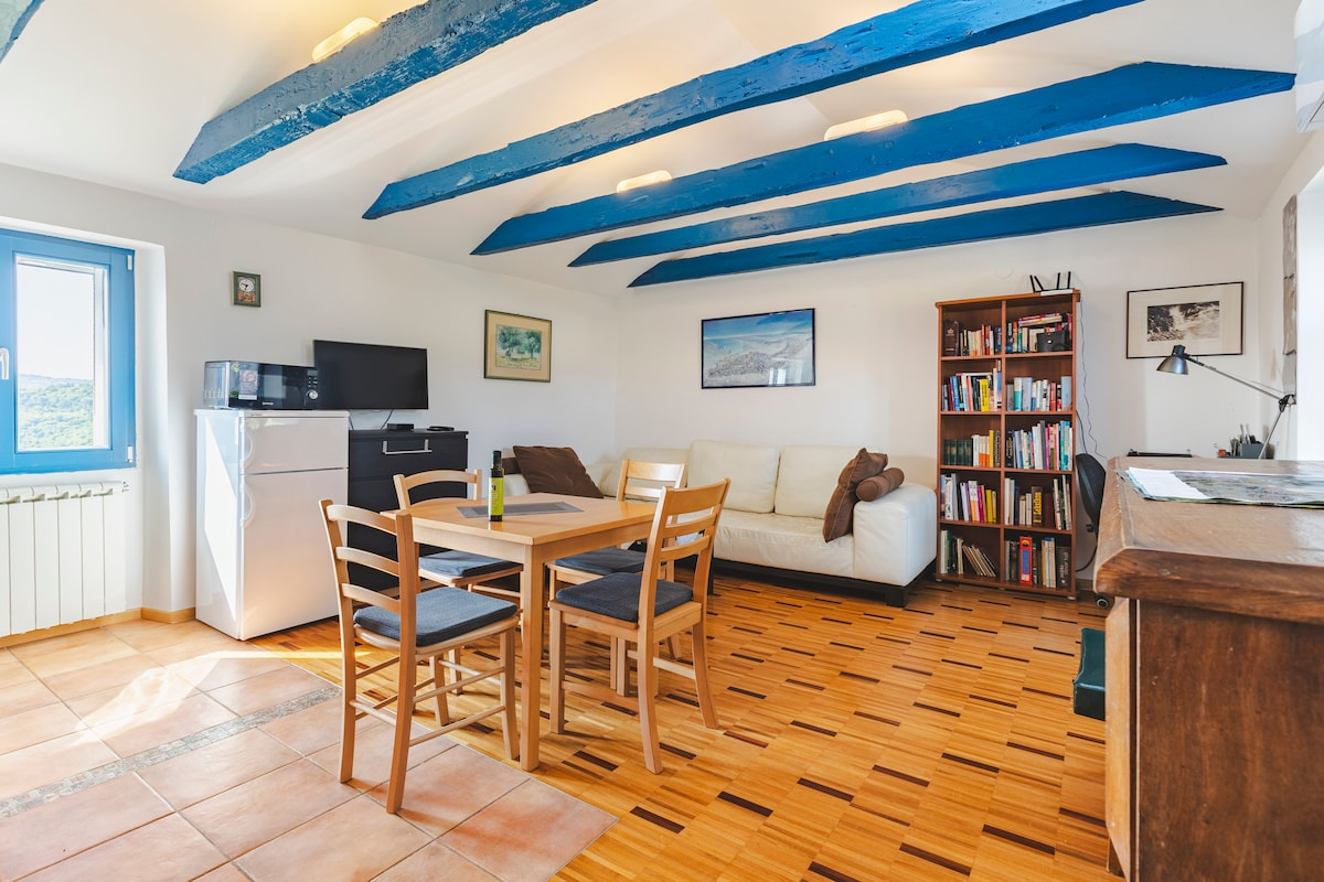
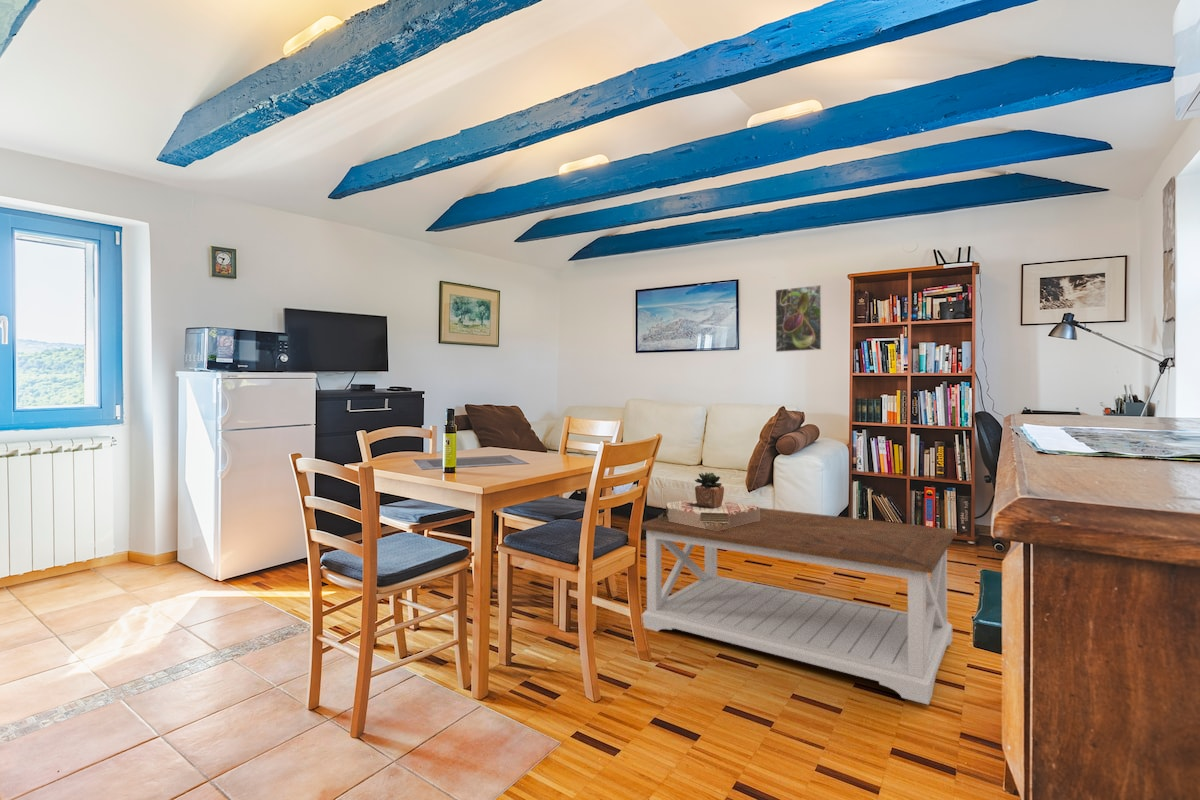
+ succulent plant [657,472,760,531]
+ coffee table [640,507,957,706]
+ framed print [774,284,823,353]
